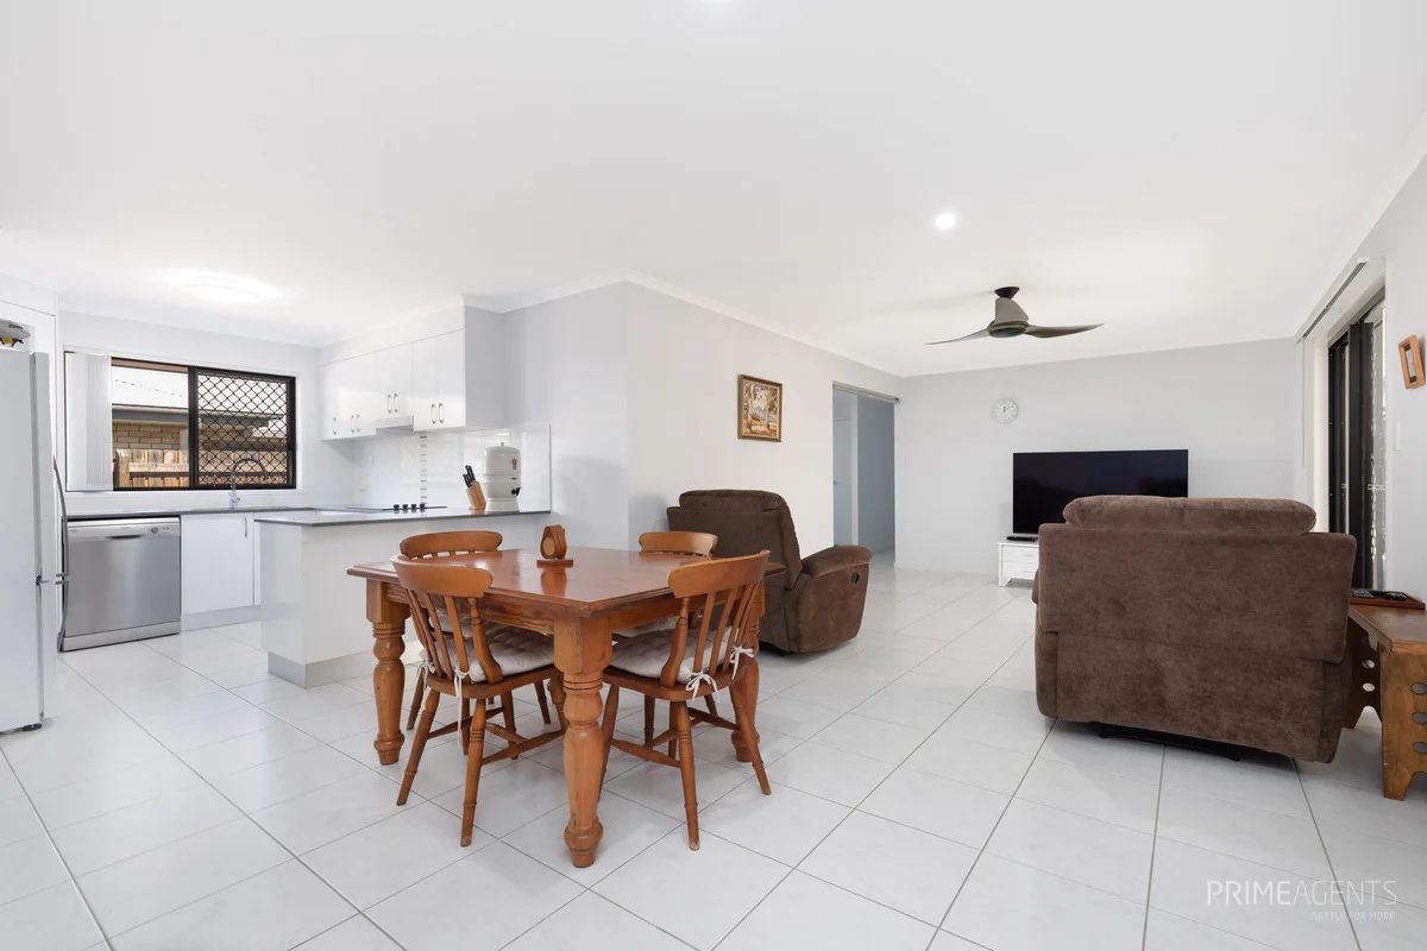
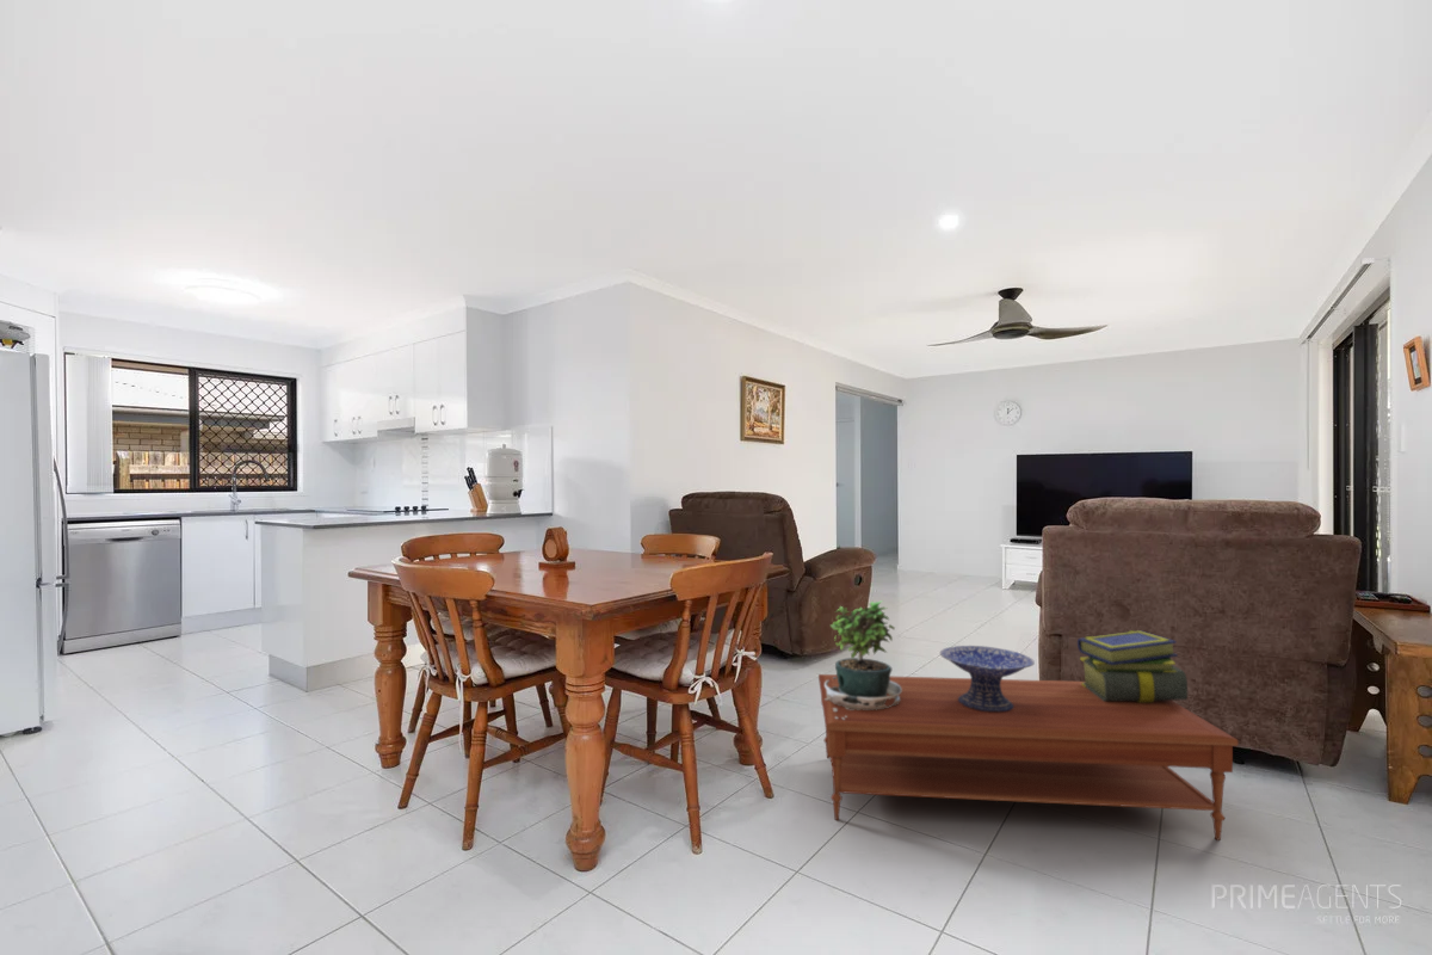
+ stack of books [1076,629,1189,703]
+ coffee table [817,673,1240,842]
+ potted plant [825,599,902,720]
+ decorative bowl [939,645,1036,711]
